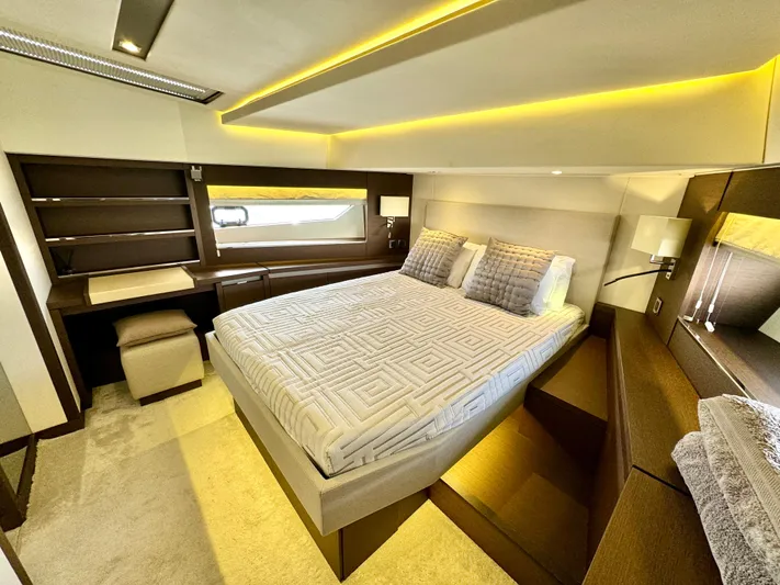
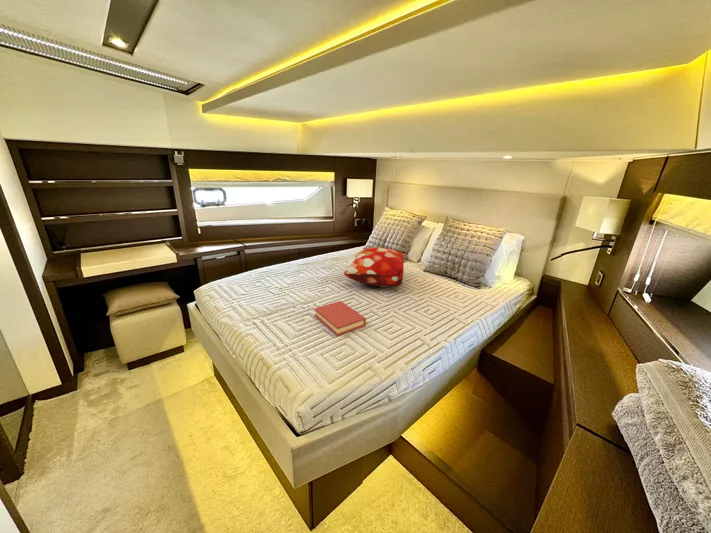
+ decorative pillow [343,246,405,288]
+ hardback book [313,300,367,337]
